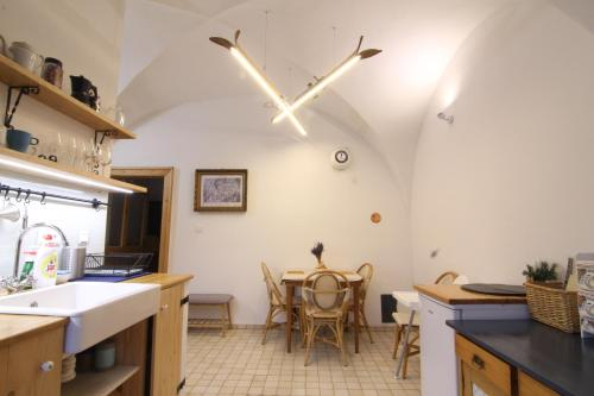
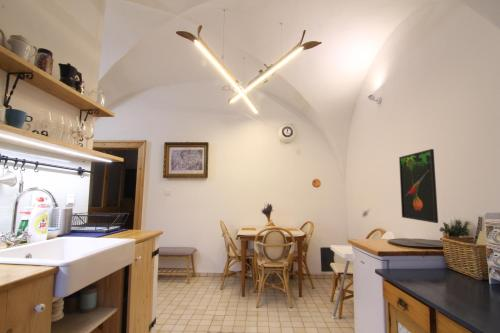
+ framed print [398,148,439,224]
